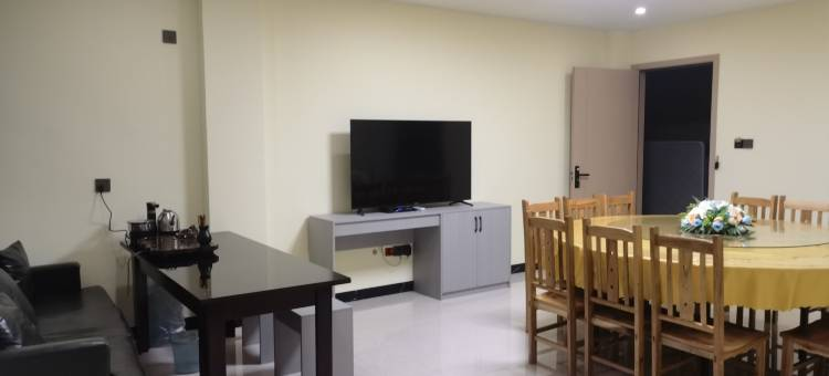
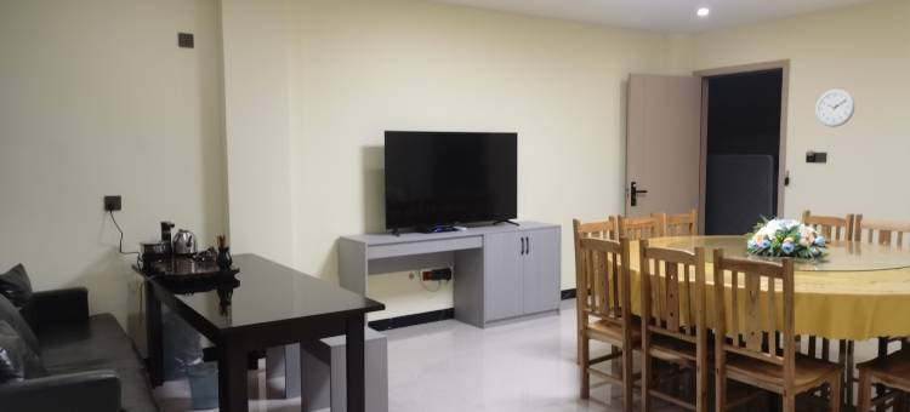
+ wall clock [814,88,855,128]
